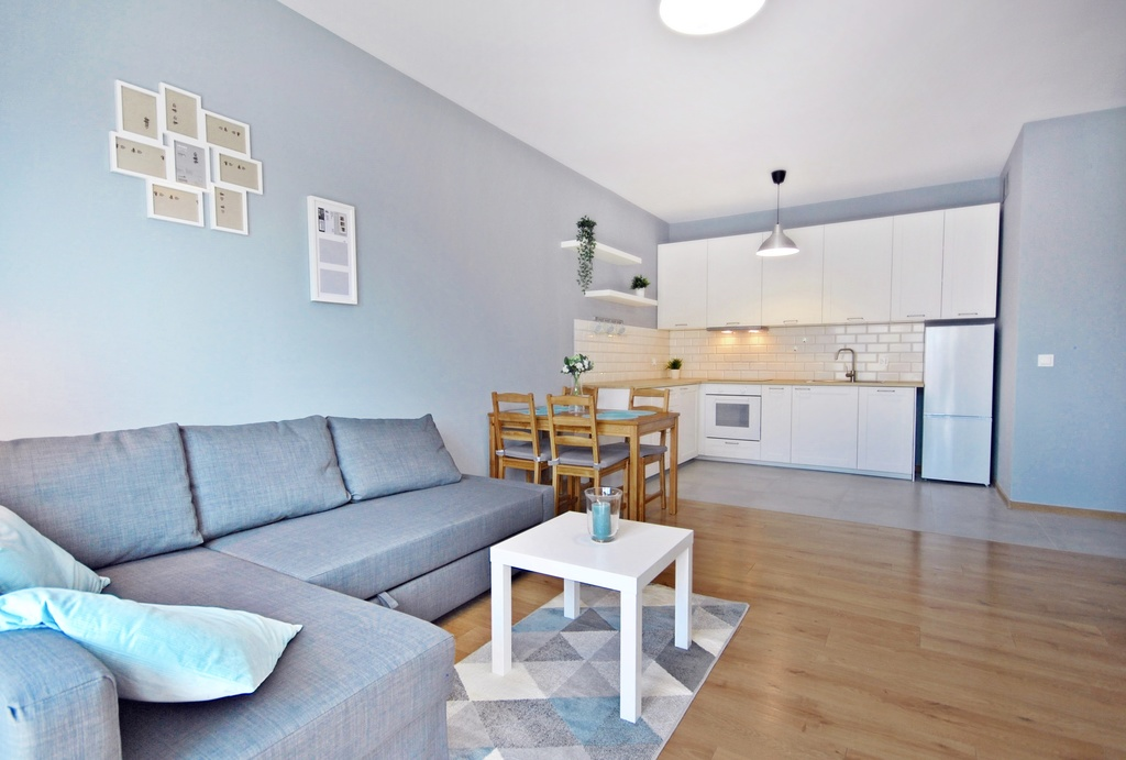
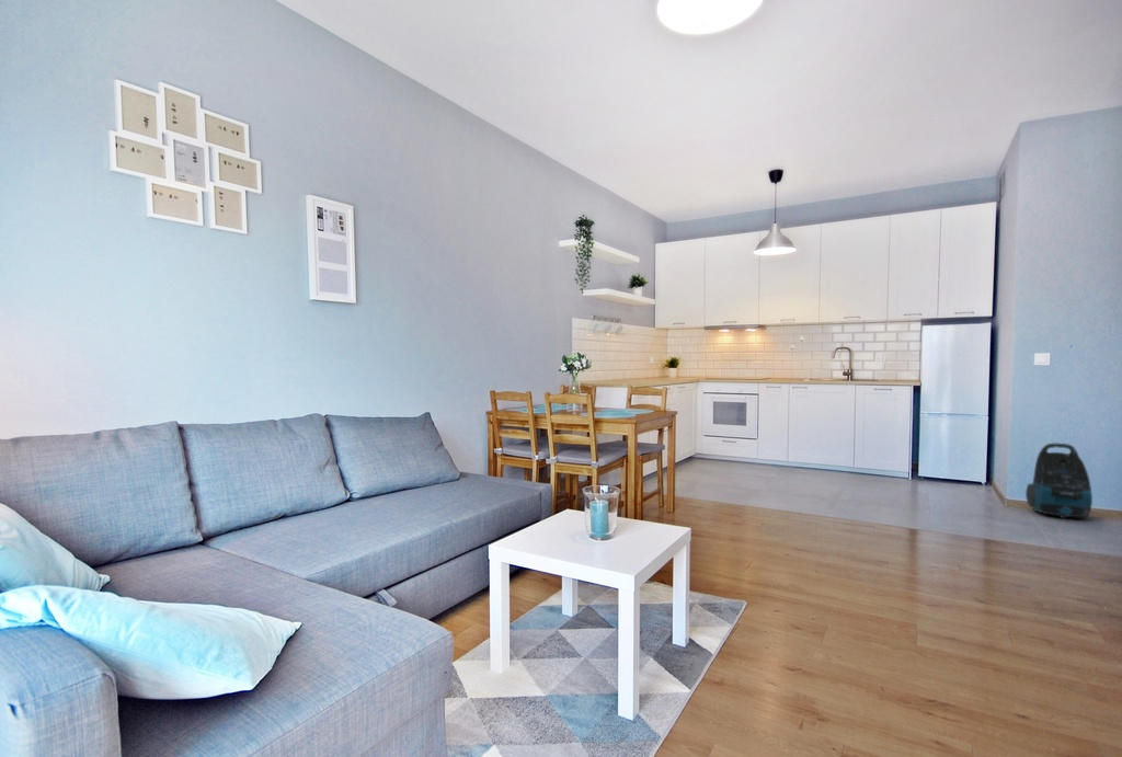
+ vacuum cleaner [1024,443,1094,519]
